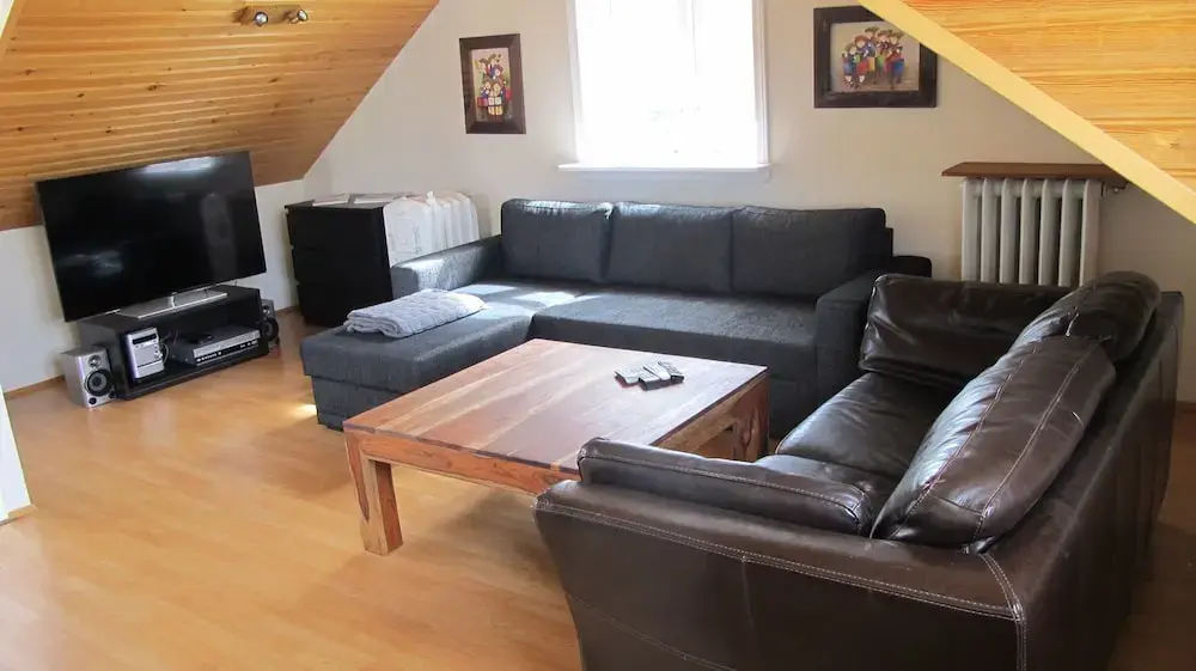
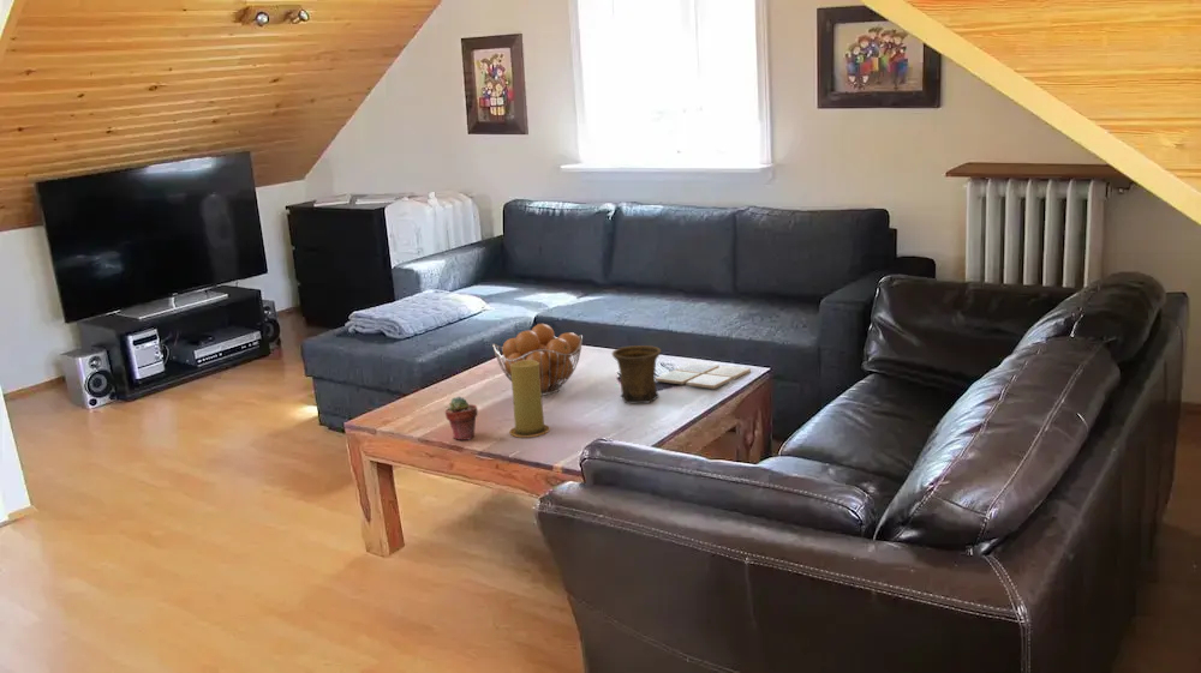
+ drink coaster [655,361,752,390]
+ fruit basket [491,323,584,397]
+ potted succulent [444,396,479,441]
+ mug [611,344,662,404]
+ candle [508,360,551,438]
